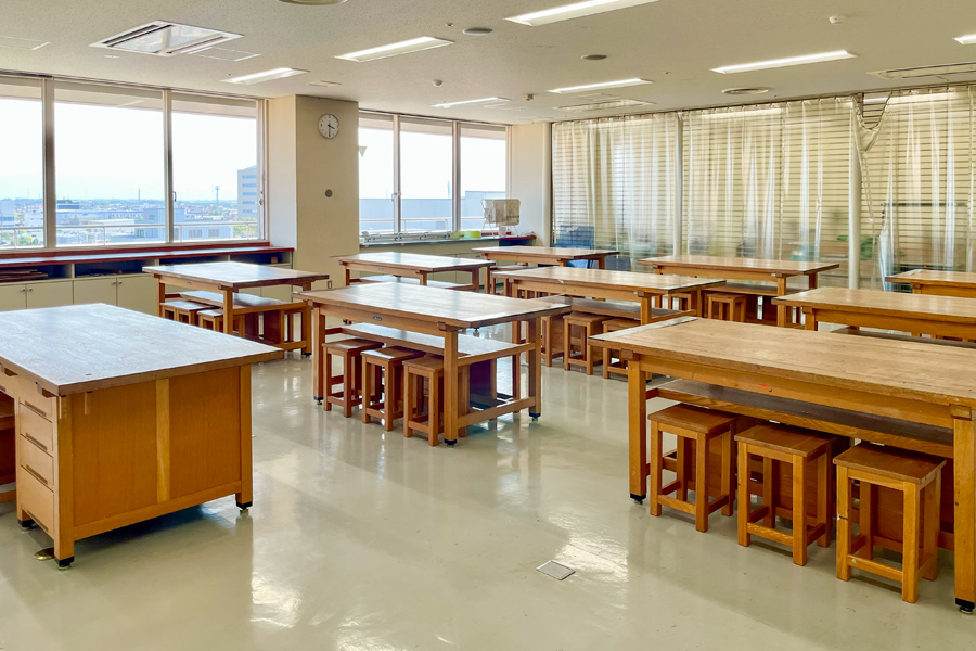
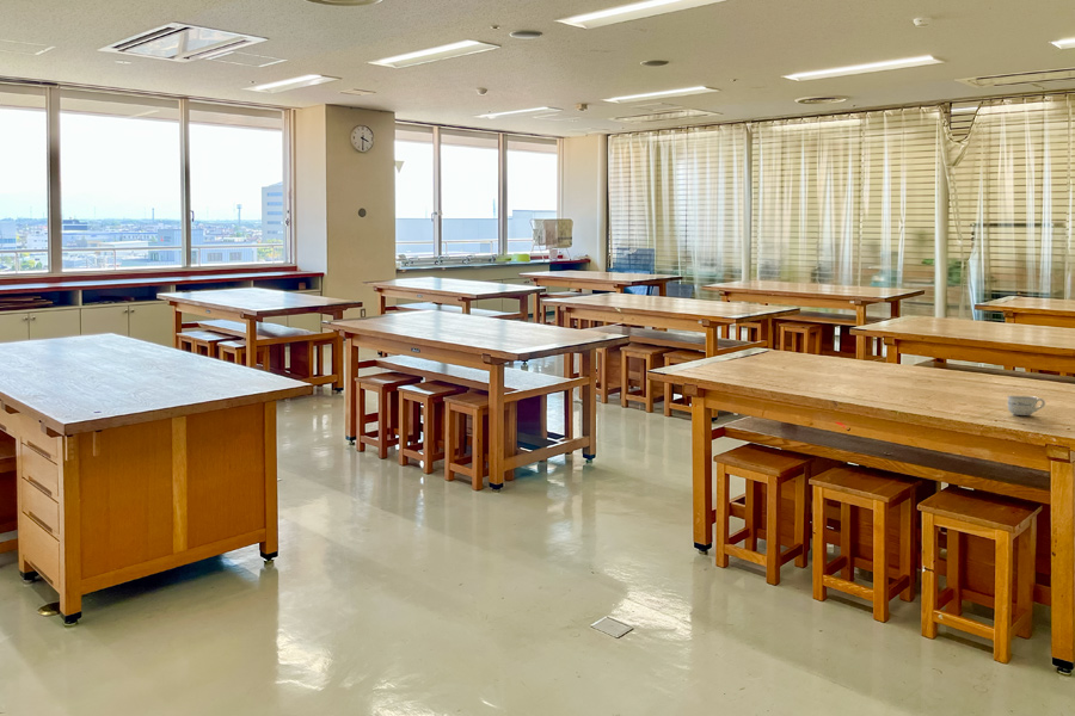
+ cup [1007,395,1046,416]
